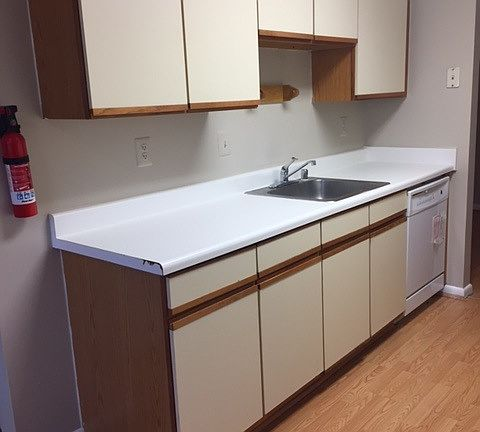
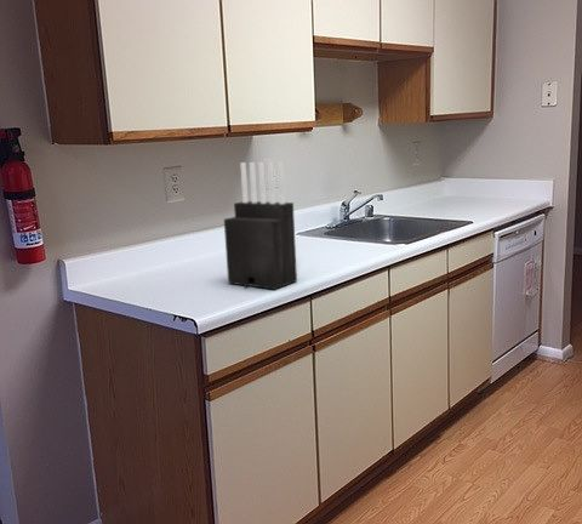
+ knife block [223,161,298,291]
